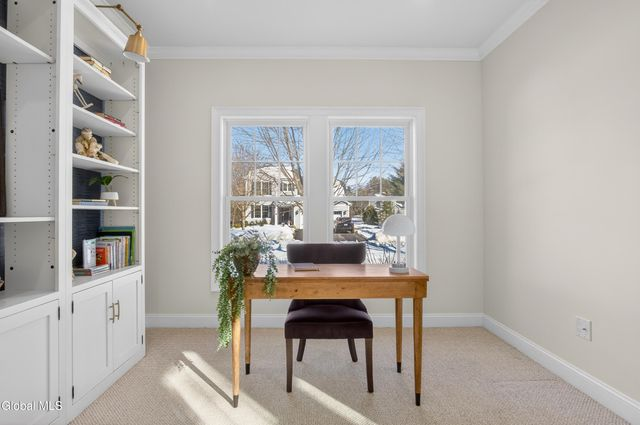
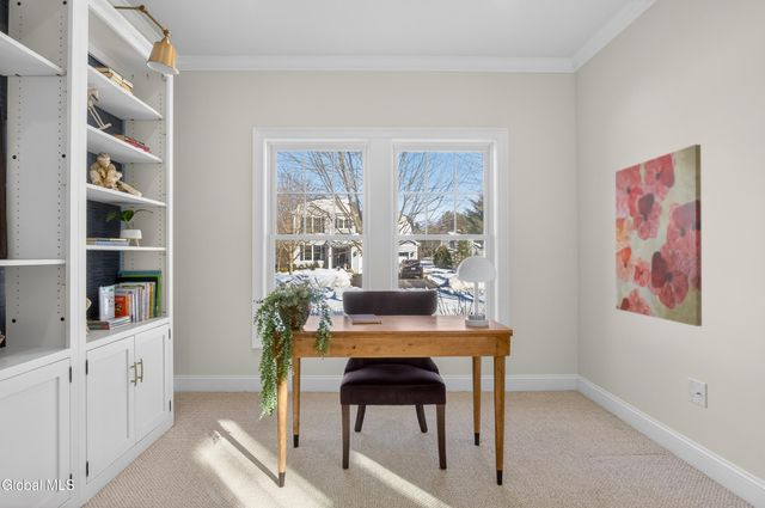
+ wall art [614,143,703,328]
